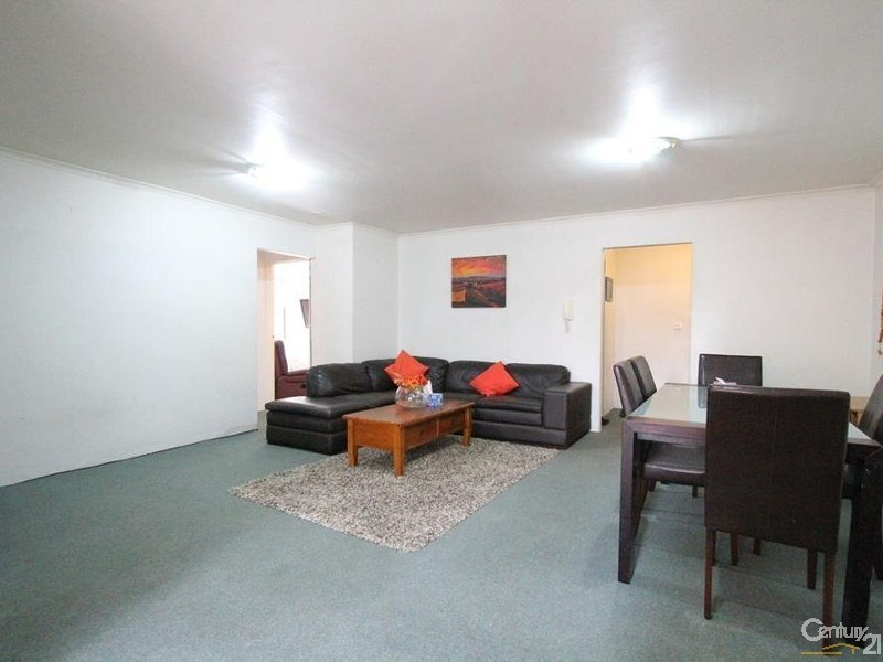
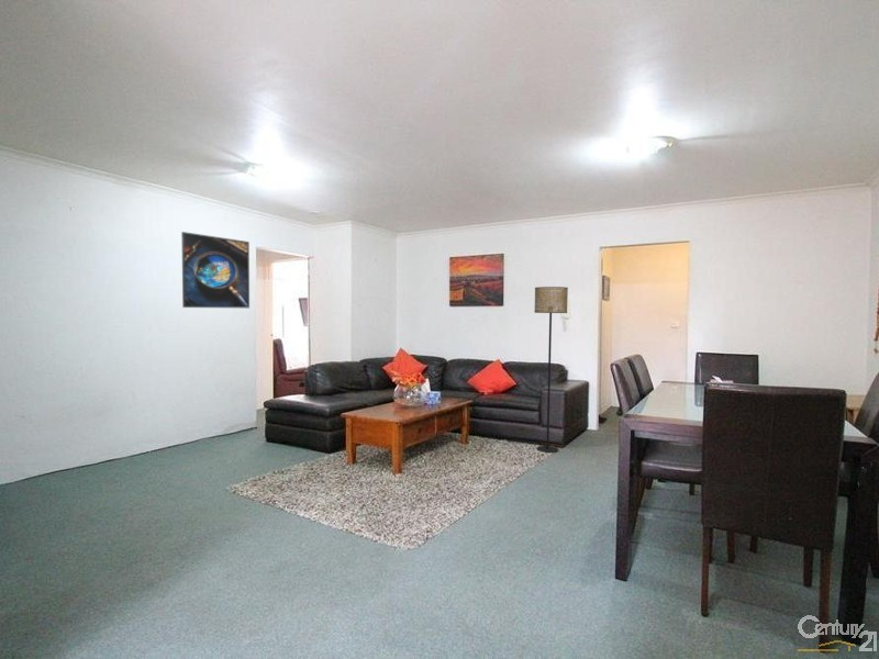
+ floor lamp [534,286,569,454]
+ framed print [180,231,251,309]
